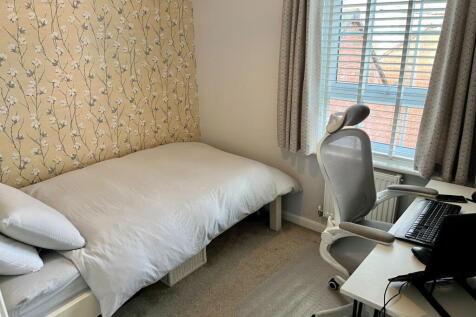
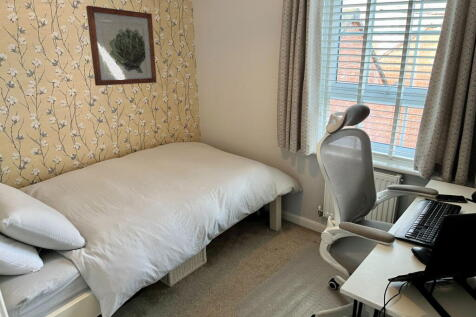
+ wall art [85,5,158,87]
